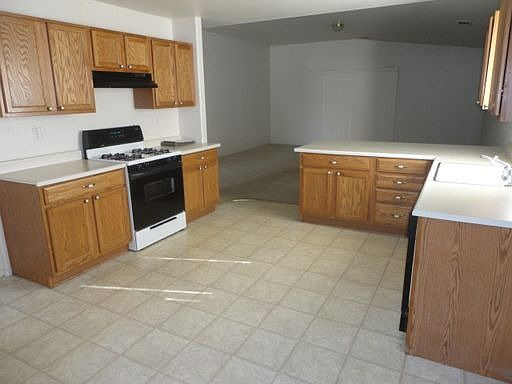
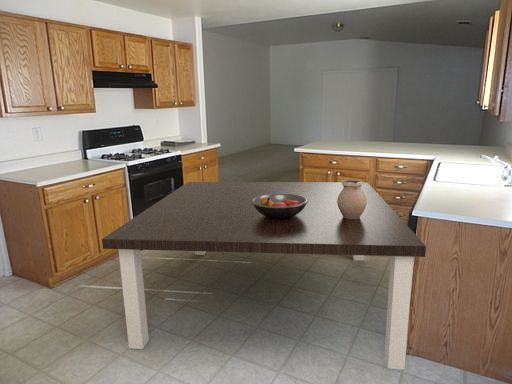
+ dining table [101,181,427,370]
+ fruit bowl [252,194,308,219]
+ pitcher [337,179,367,219]
